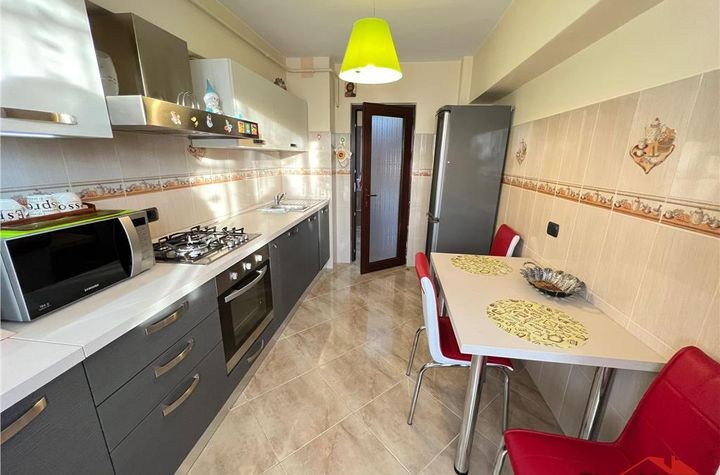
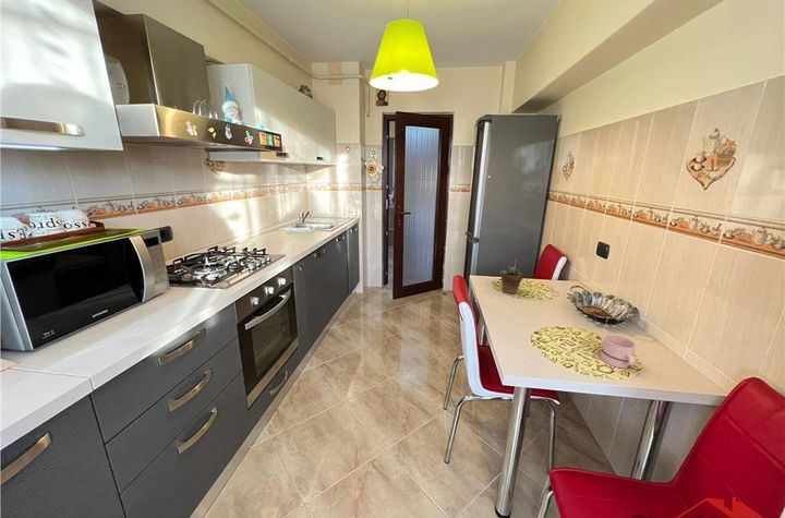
+ succulent plant [499,257,524,294]
+ mug [600,334,637,370]
